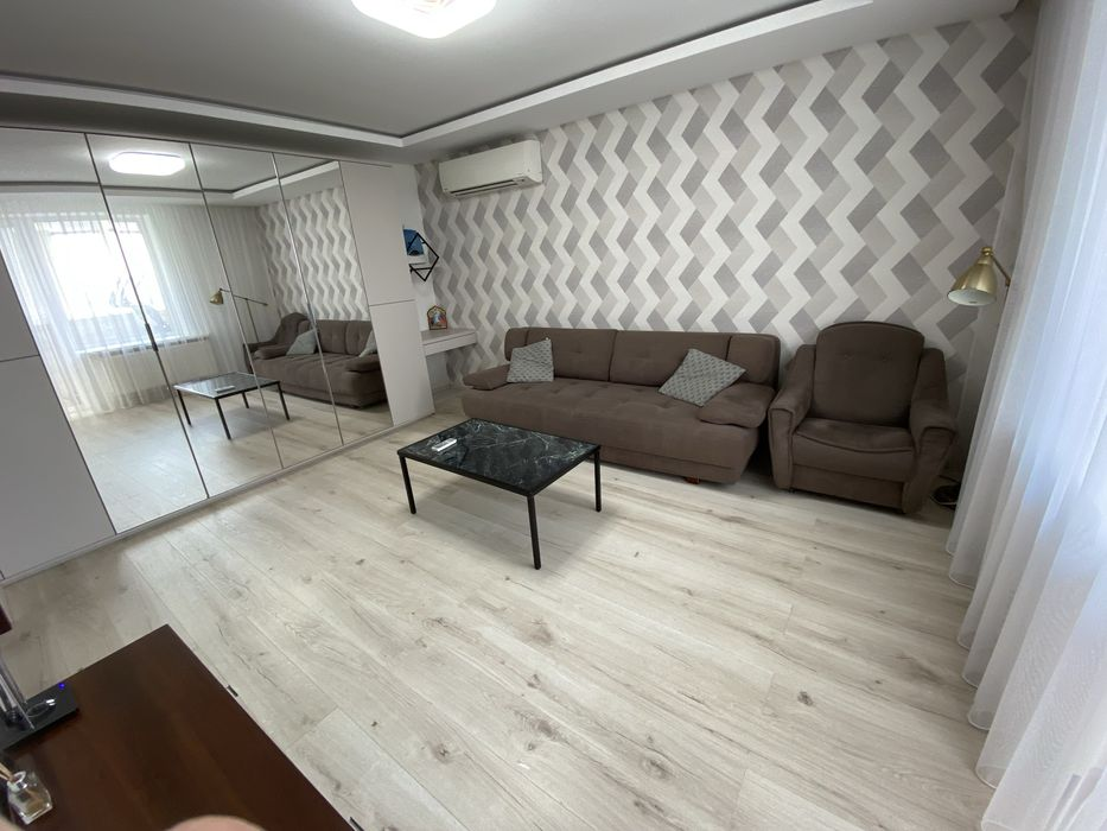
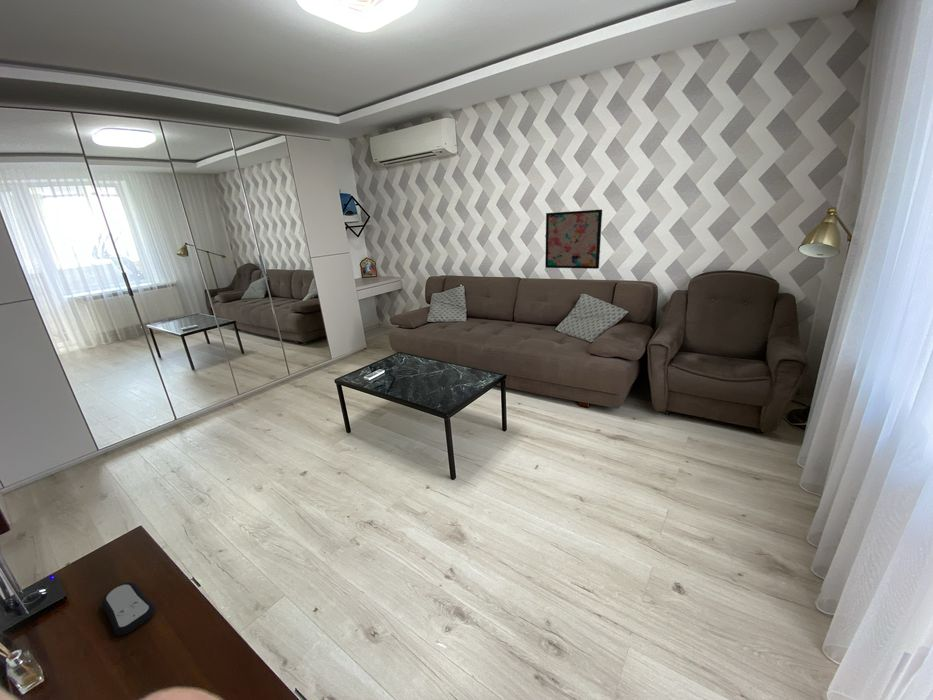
+ remote control [101,582,156,636]
+ wall art [544,208,603,270]
